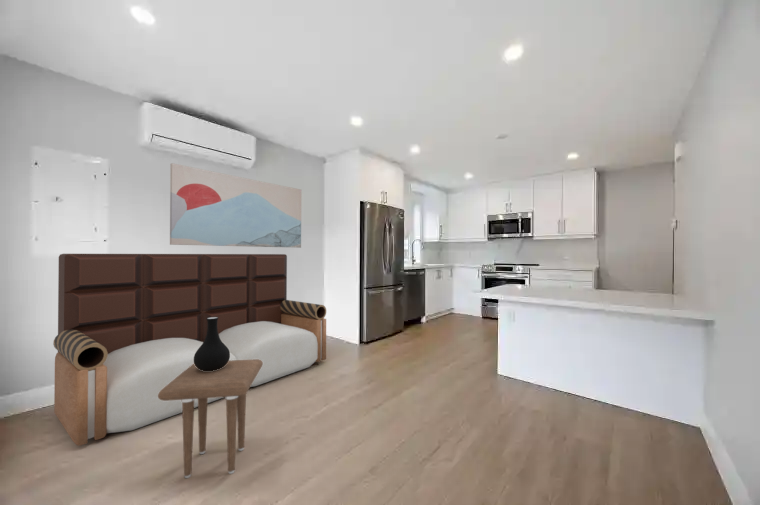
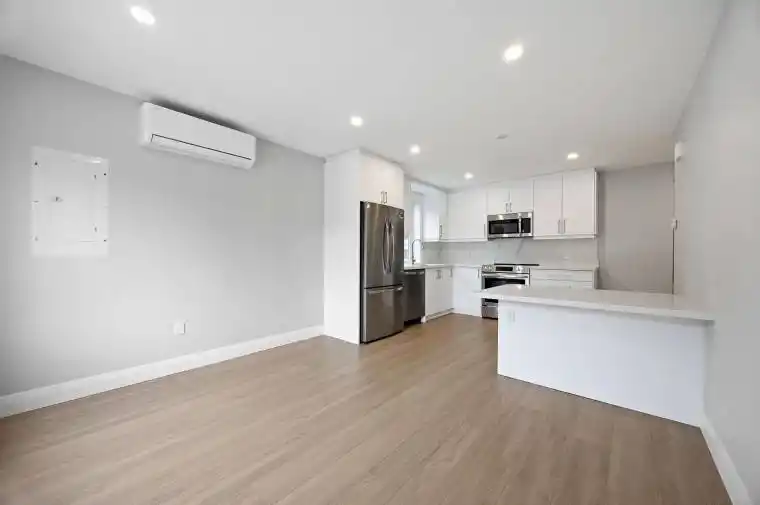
- vase [194,317,230,371]
- side table [158,359,263,479]
- wall art [169,162,302,249]
- sofa [52,253,327,447]
